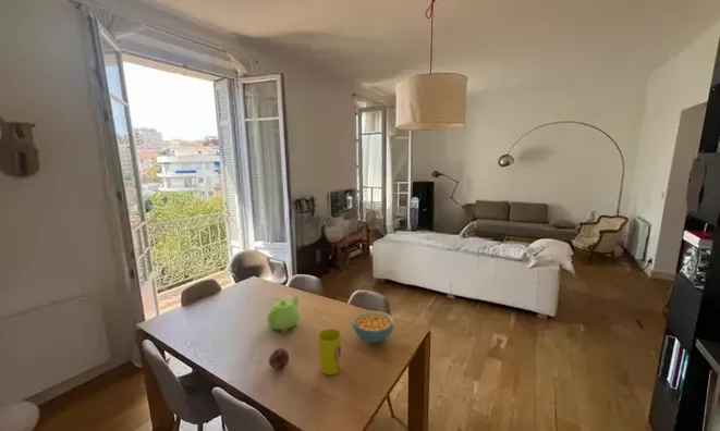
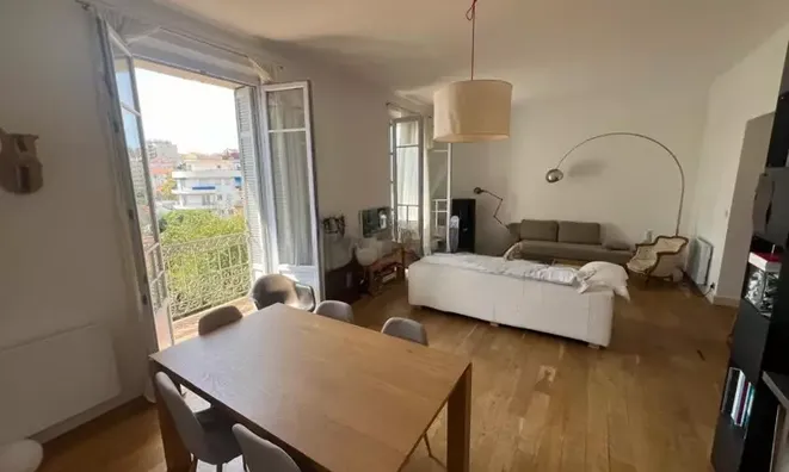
- teapot [266,295,301,334]
- cereal bowl [351,309,395,344]
- apple [268,347,290,371]
- cup [316,328,343,377]
